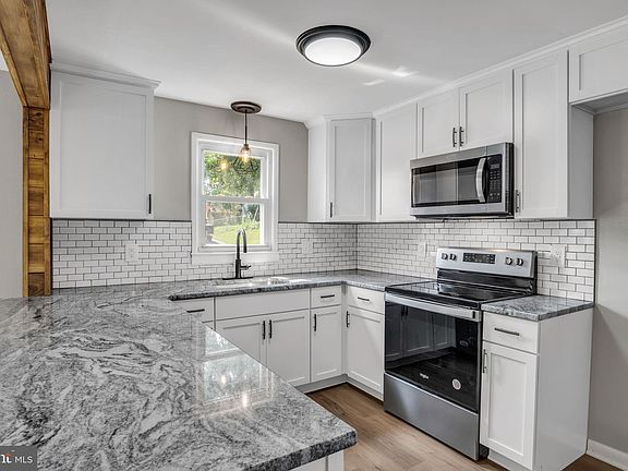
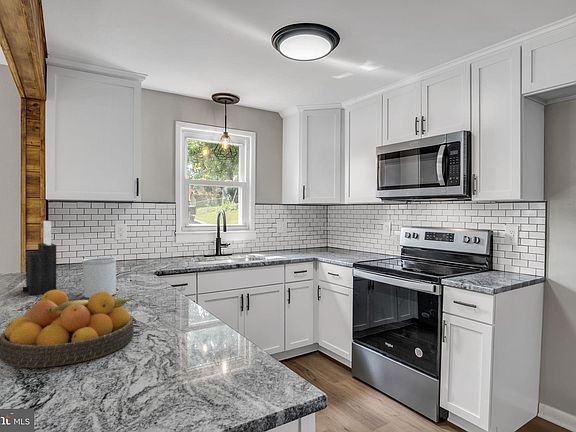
+ fruit bowl [0,289,135,369]
+ utensil holder [81,256,117,299]
+ knife block [22,220,57,296]
